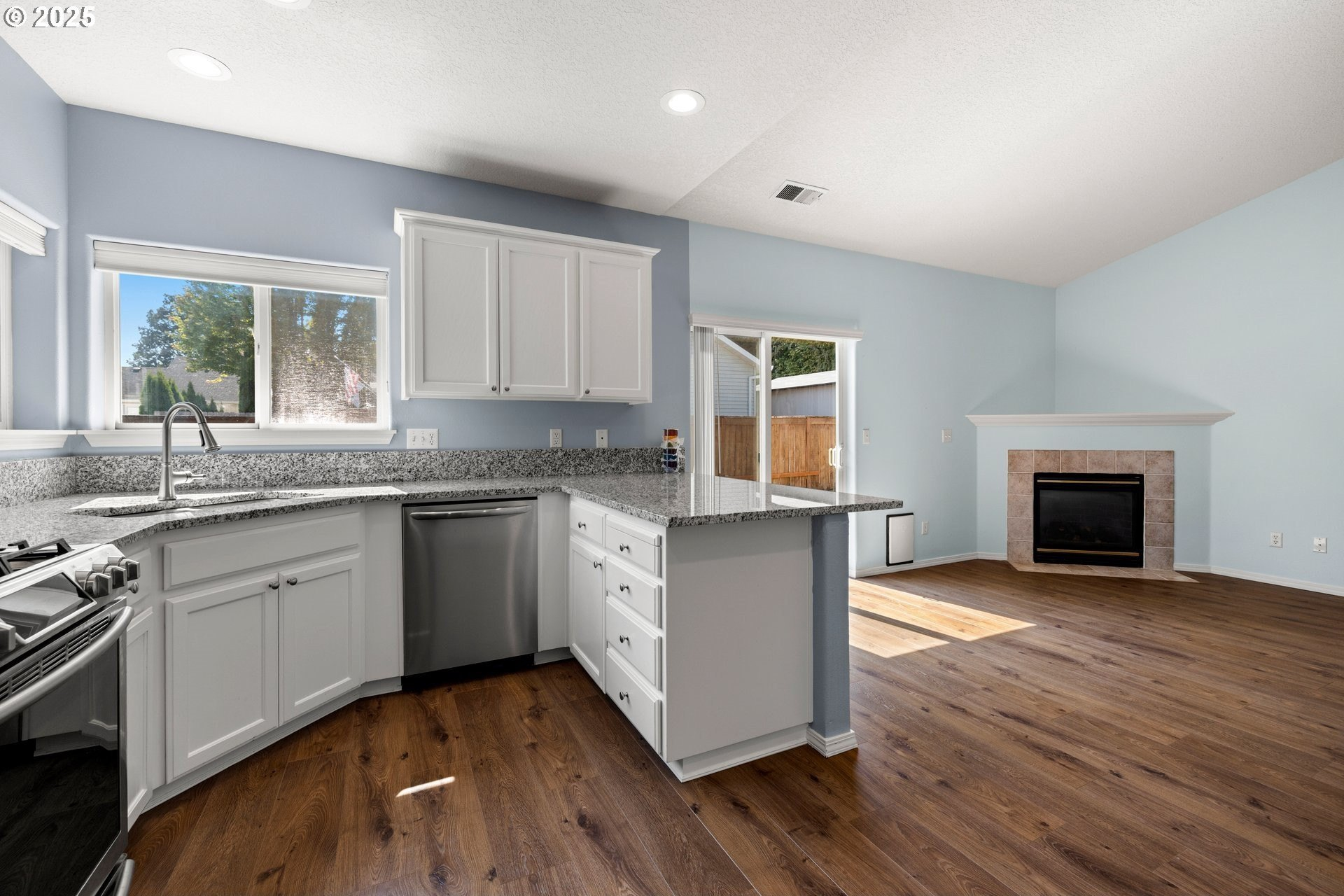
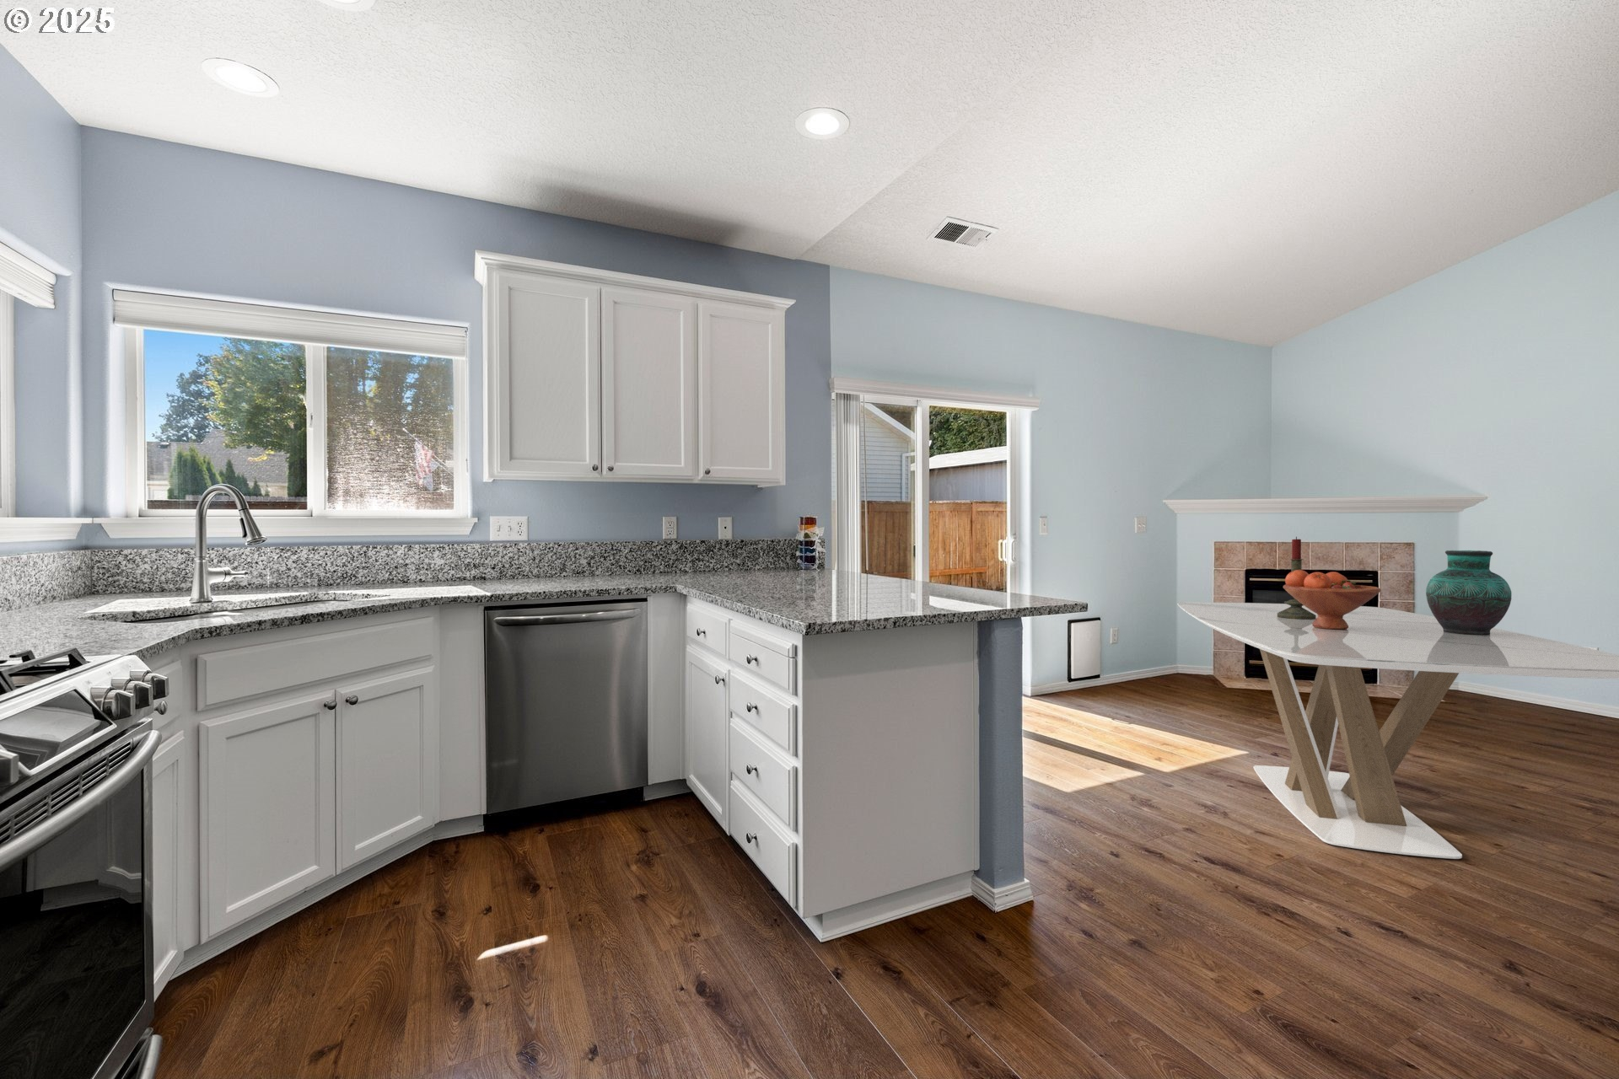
+ fruit bowl [1283,568,1382,630]
+ candle [1278,536,1317,619]
+ dining table [1177,601,1619,860]
+ vase [1425,549,1513,635]
